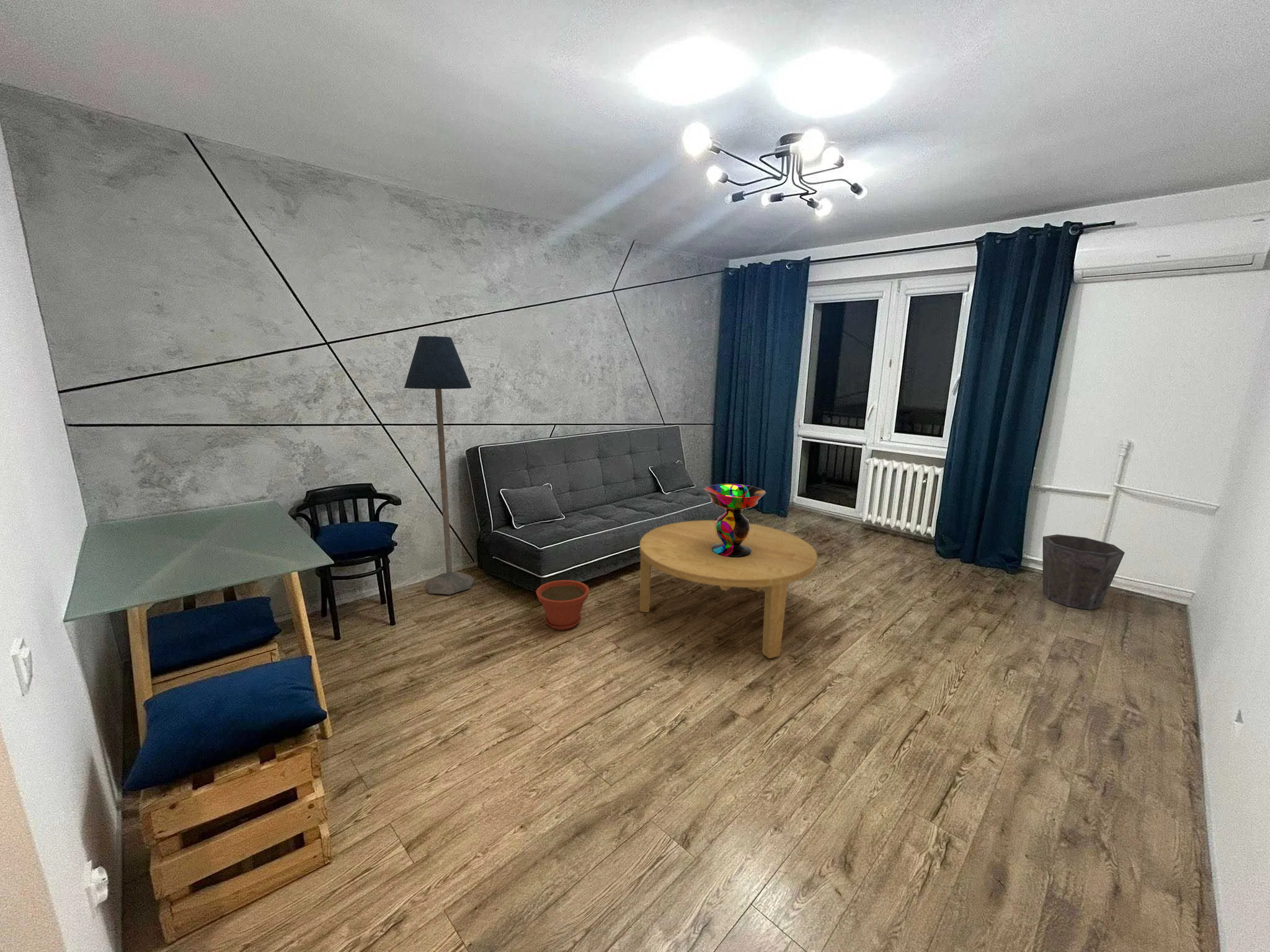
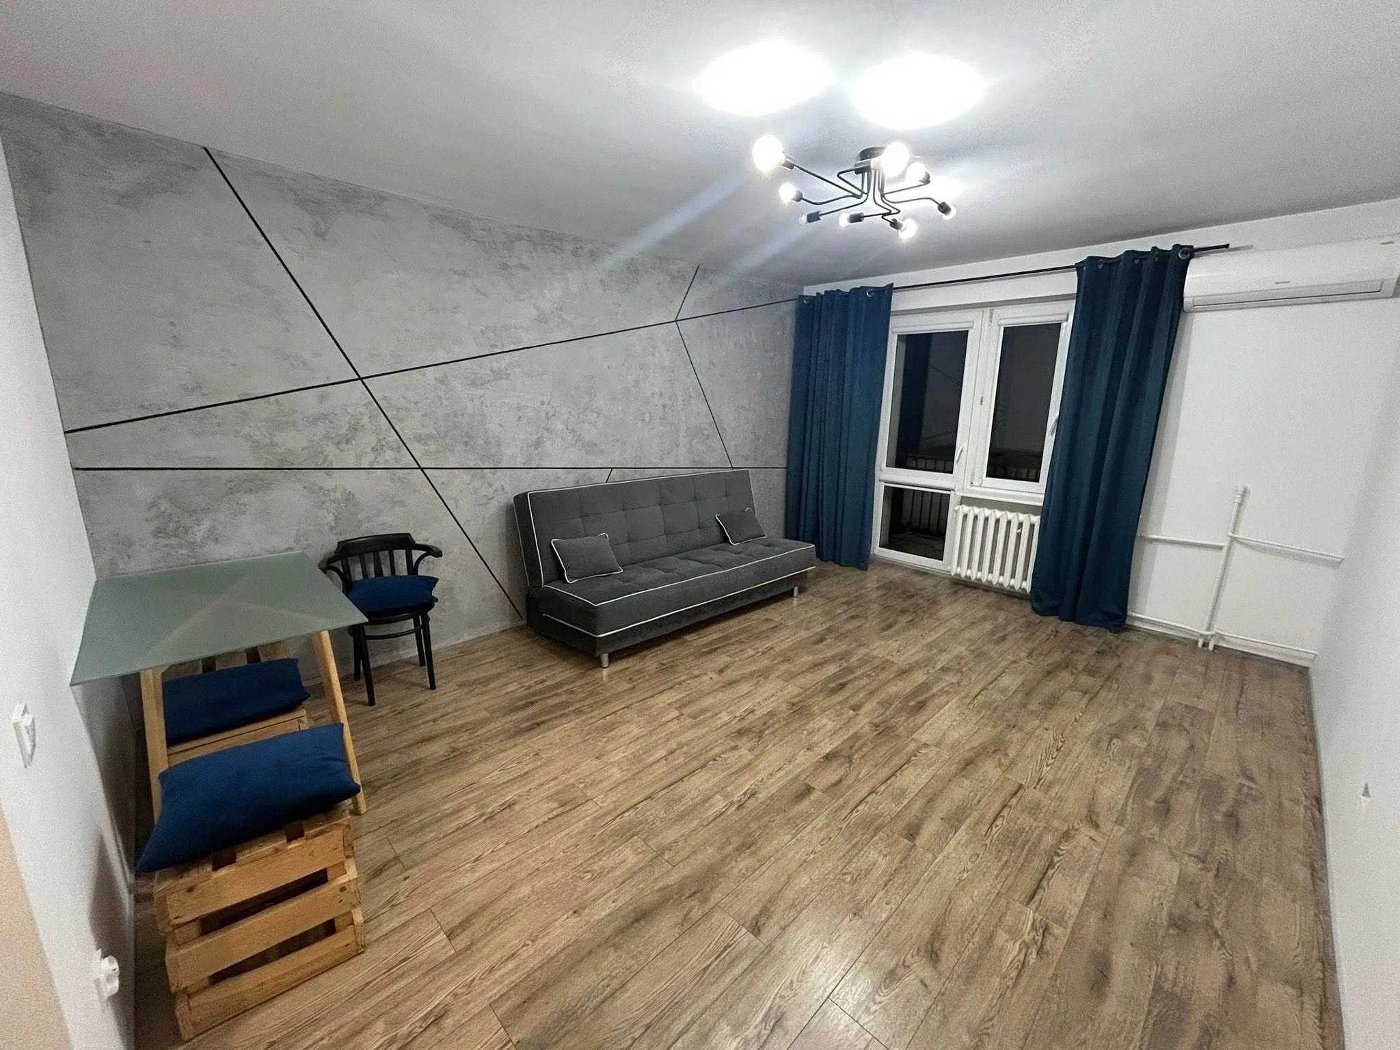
- plant pot [535,580,590,630]
- coffee table [639,520,818,659]
- waste bin [1042,534,1126,610]
- floor lamp [404,335,475,595]
- decorative bowl [704,483,766,558]
